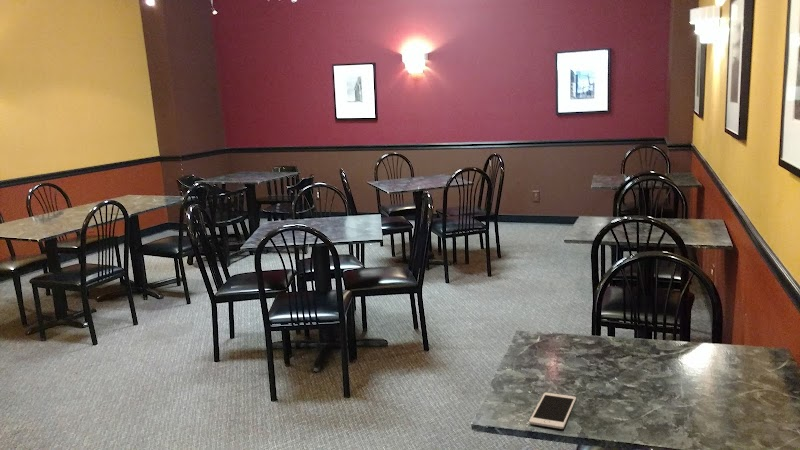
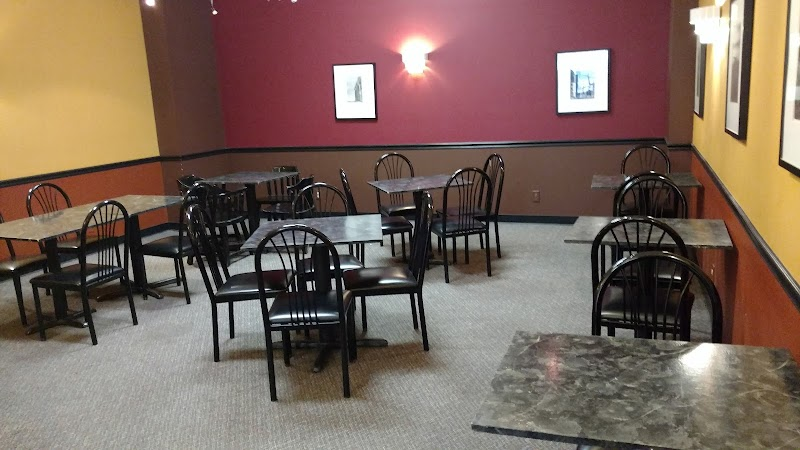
- cell phone [528,392,577,430]
